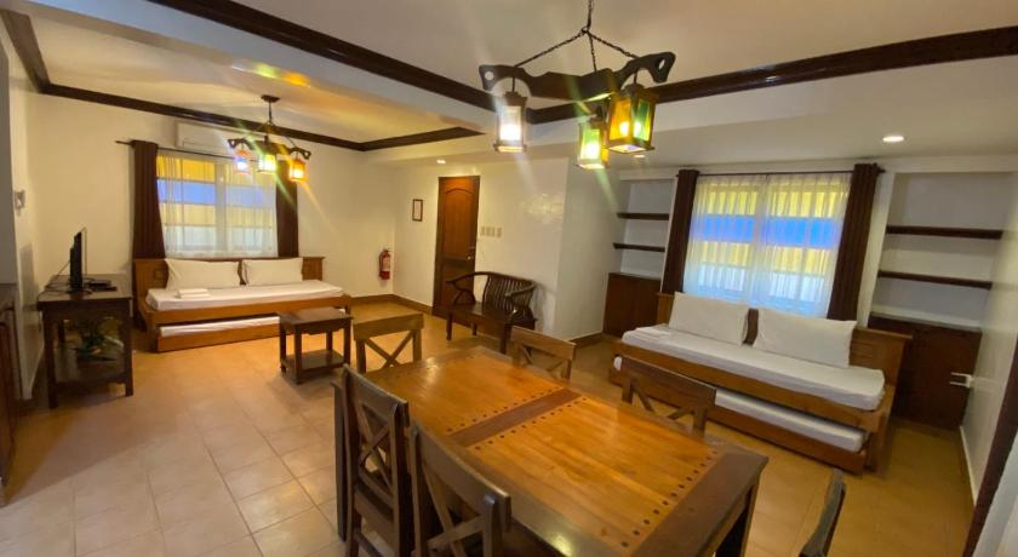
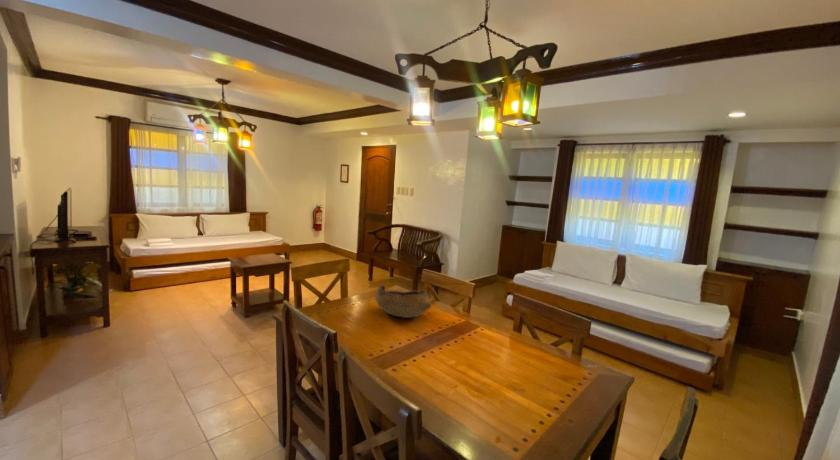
+ bowl [374,284,432,319]
